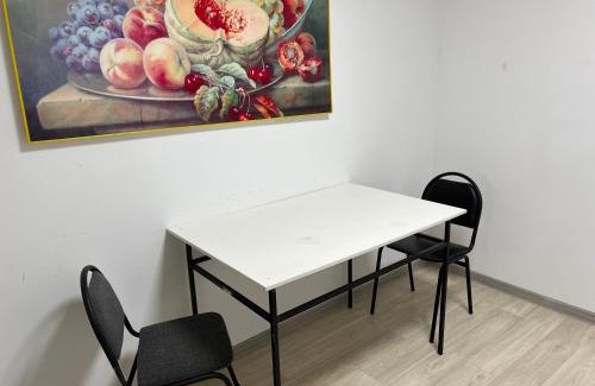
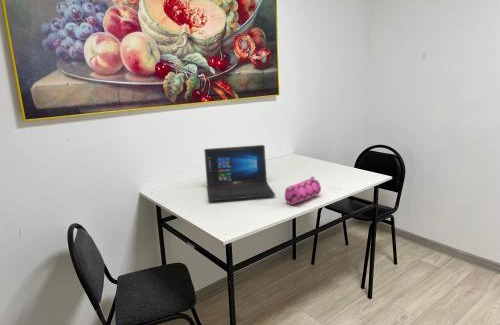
+ pencil case [284,176,322,205]
+ laptop [203,144,276,202]
